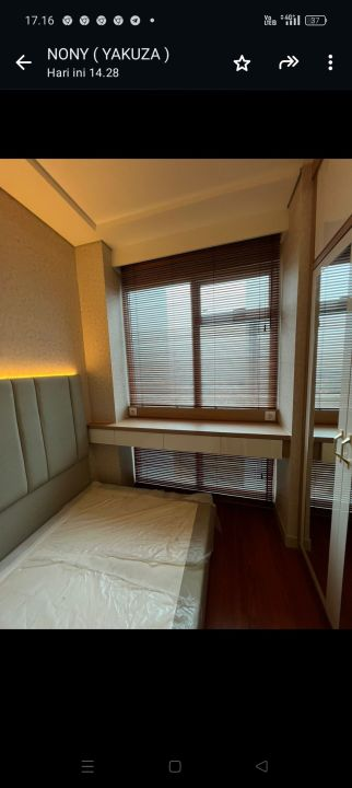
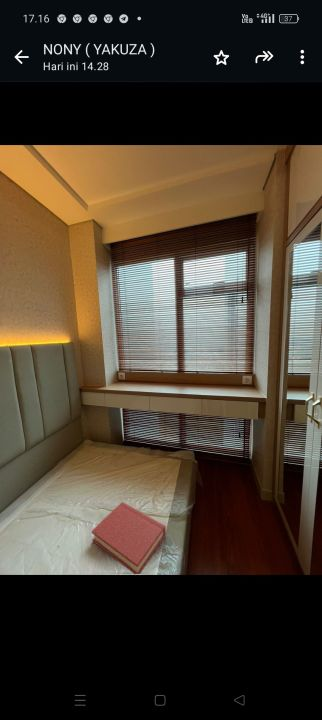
+ hardback book [91,501,167,575]
